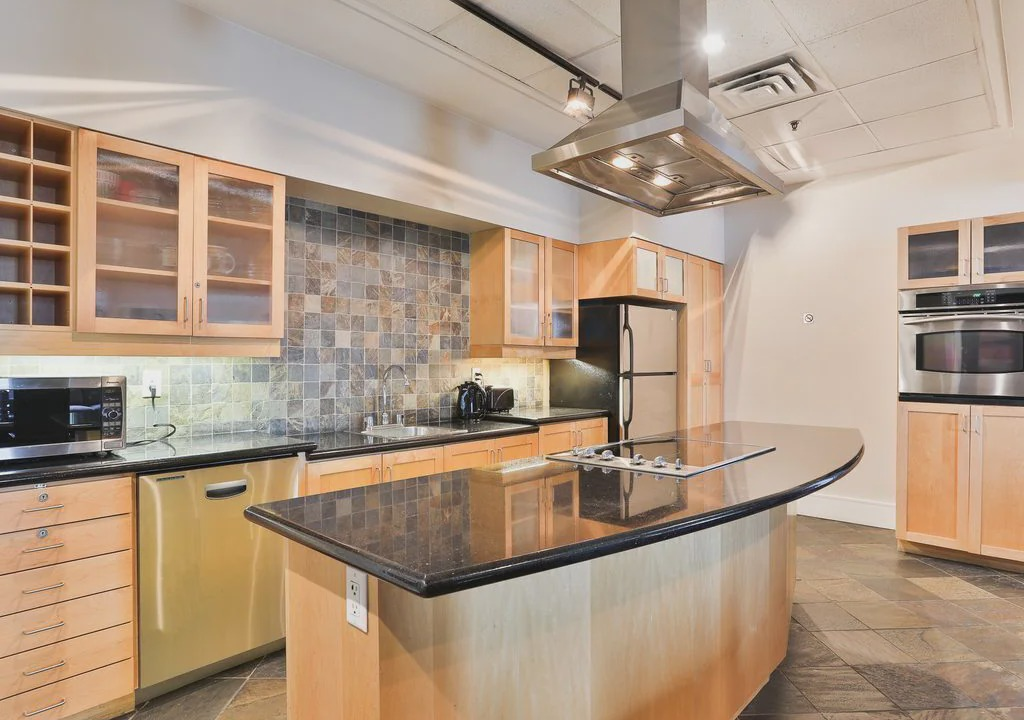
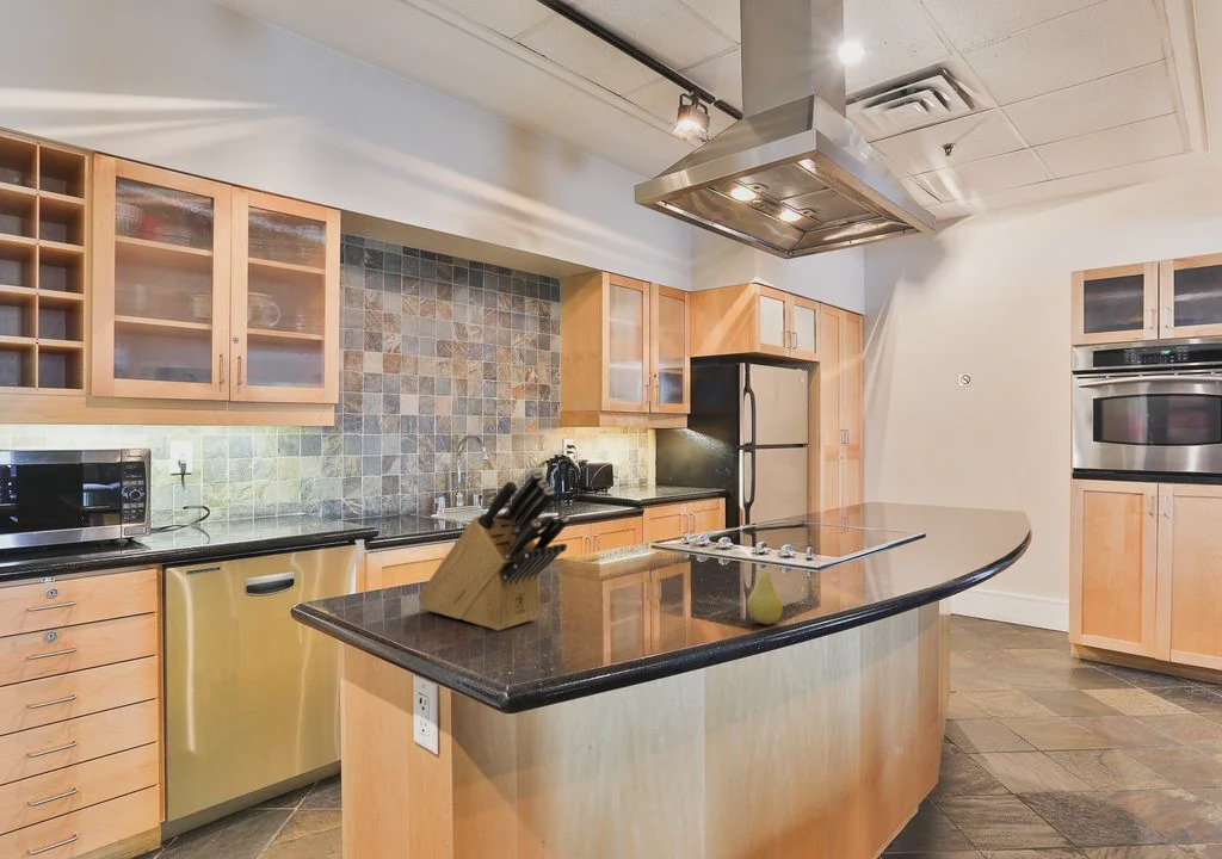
+ knife block [416,469,570,632]
+ fruit [746,560,784,625]
